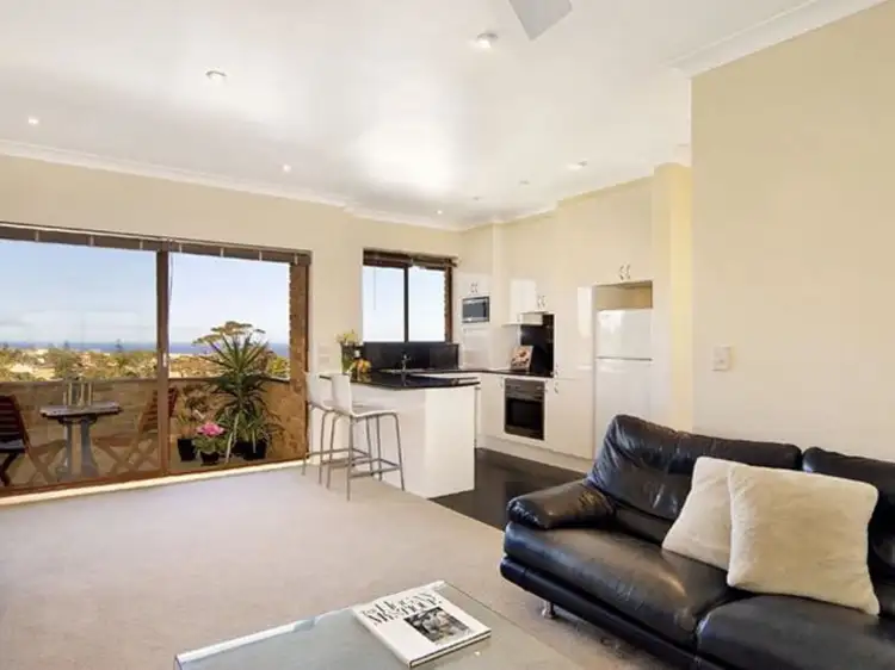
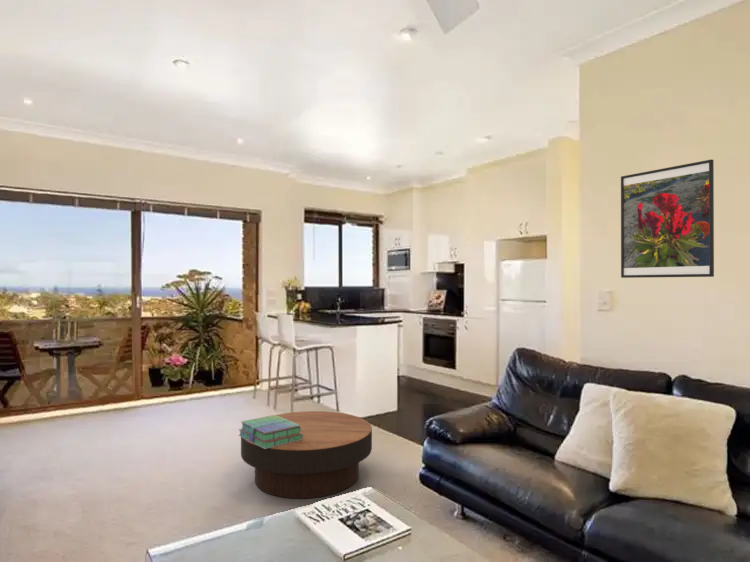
+ stack of books [238,414,303,449]
+ coffee table [240,410,373,499]
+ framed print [620,158,715,279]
